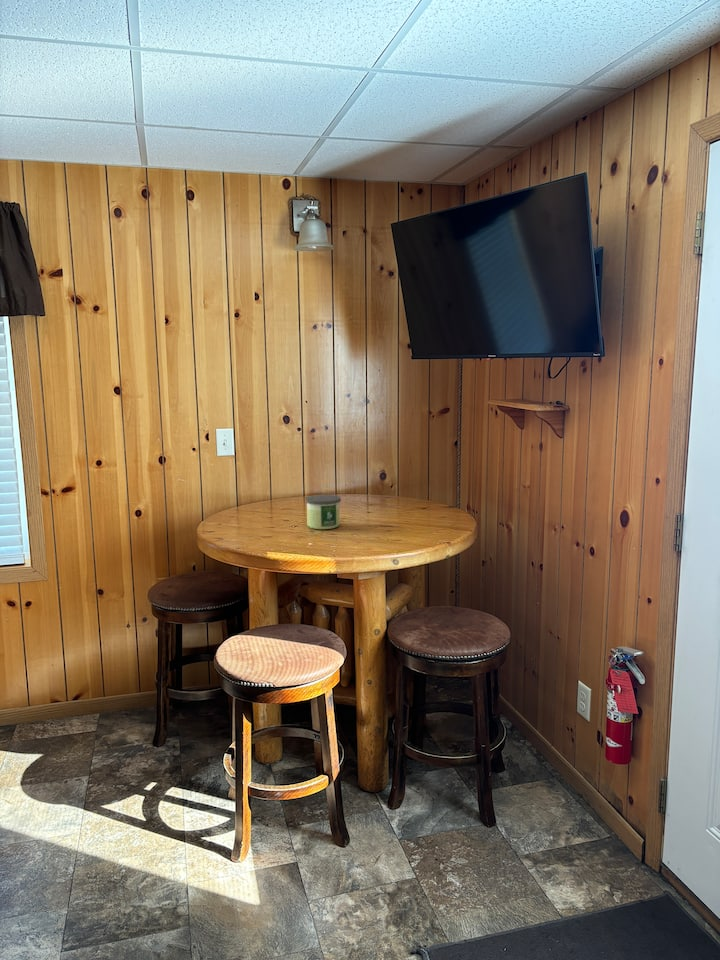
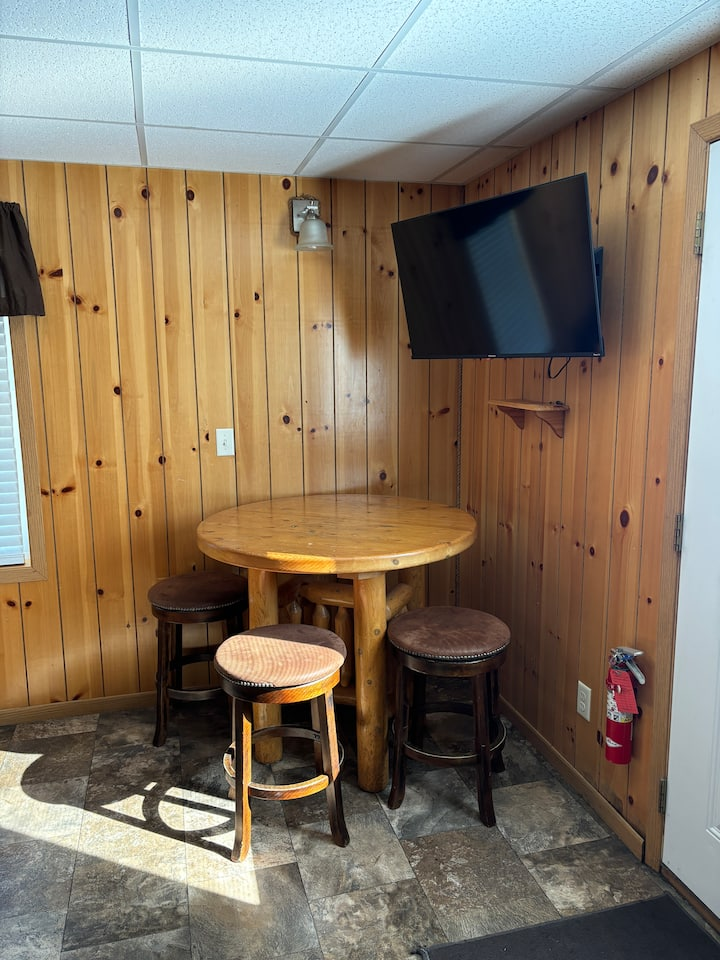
- candle [304,494,342,530]
